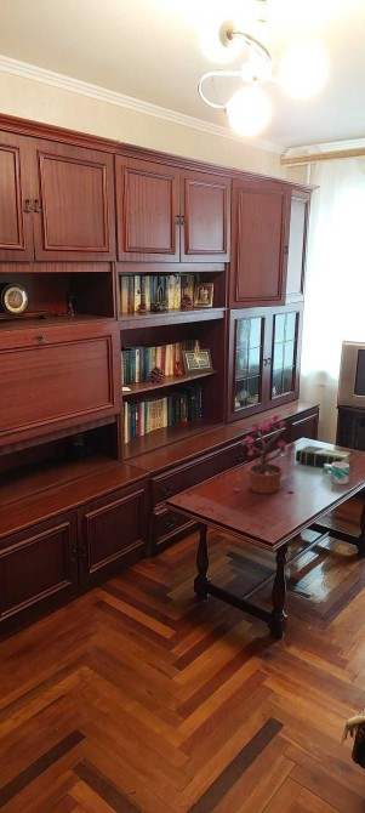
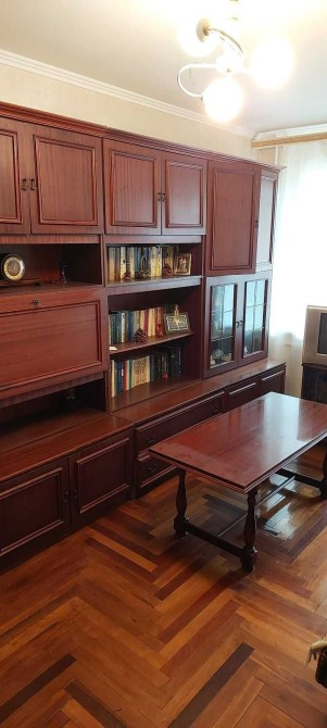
- potted plant [232,413,296,495]
- notebook [295,445,352,467]
- mug [321,462,350,485]
